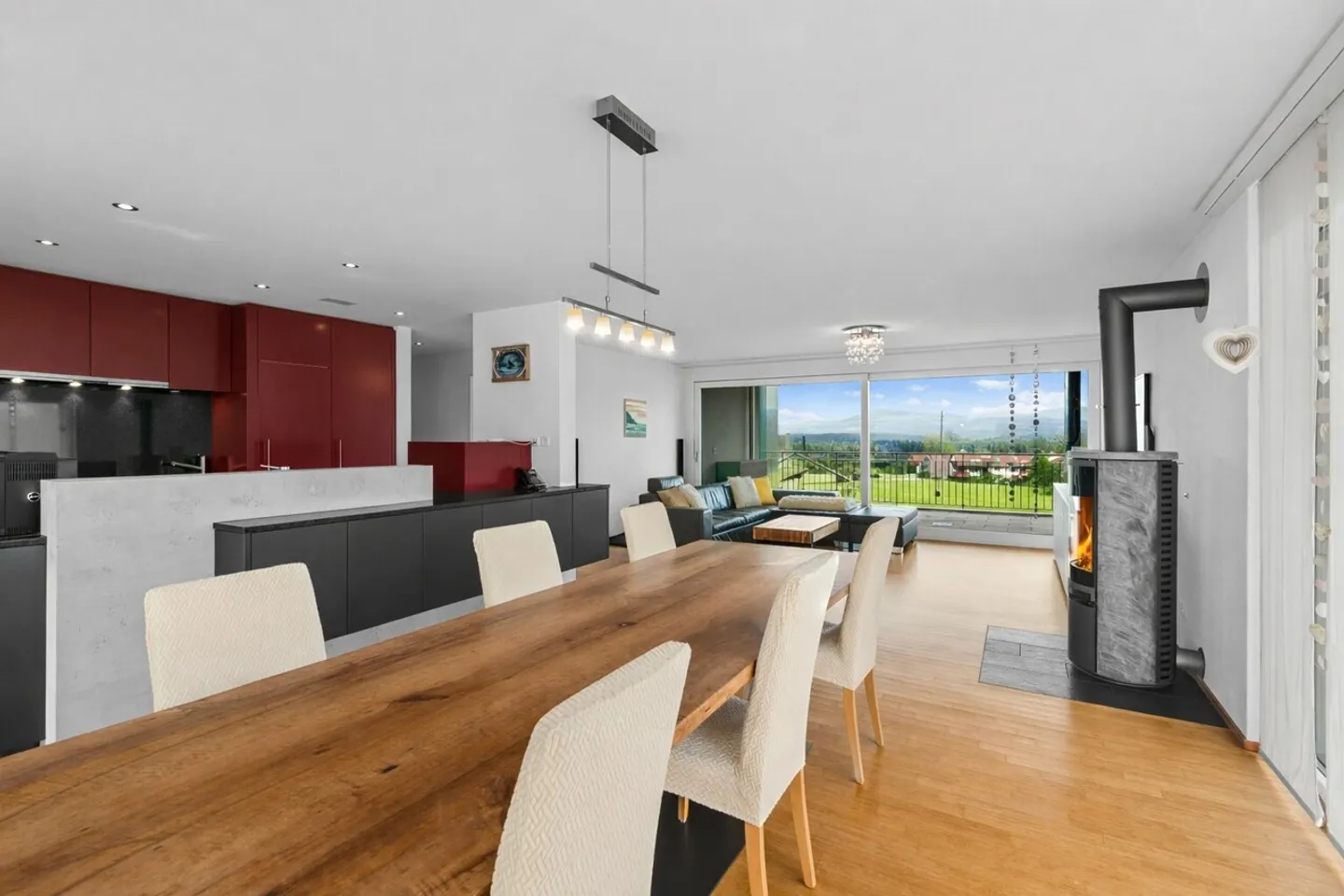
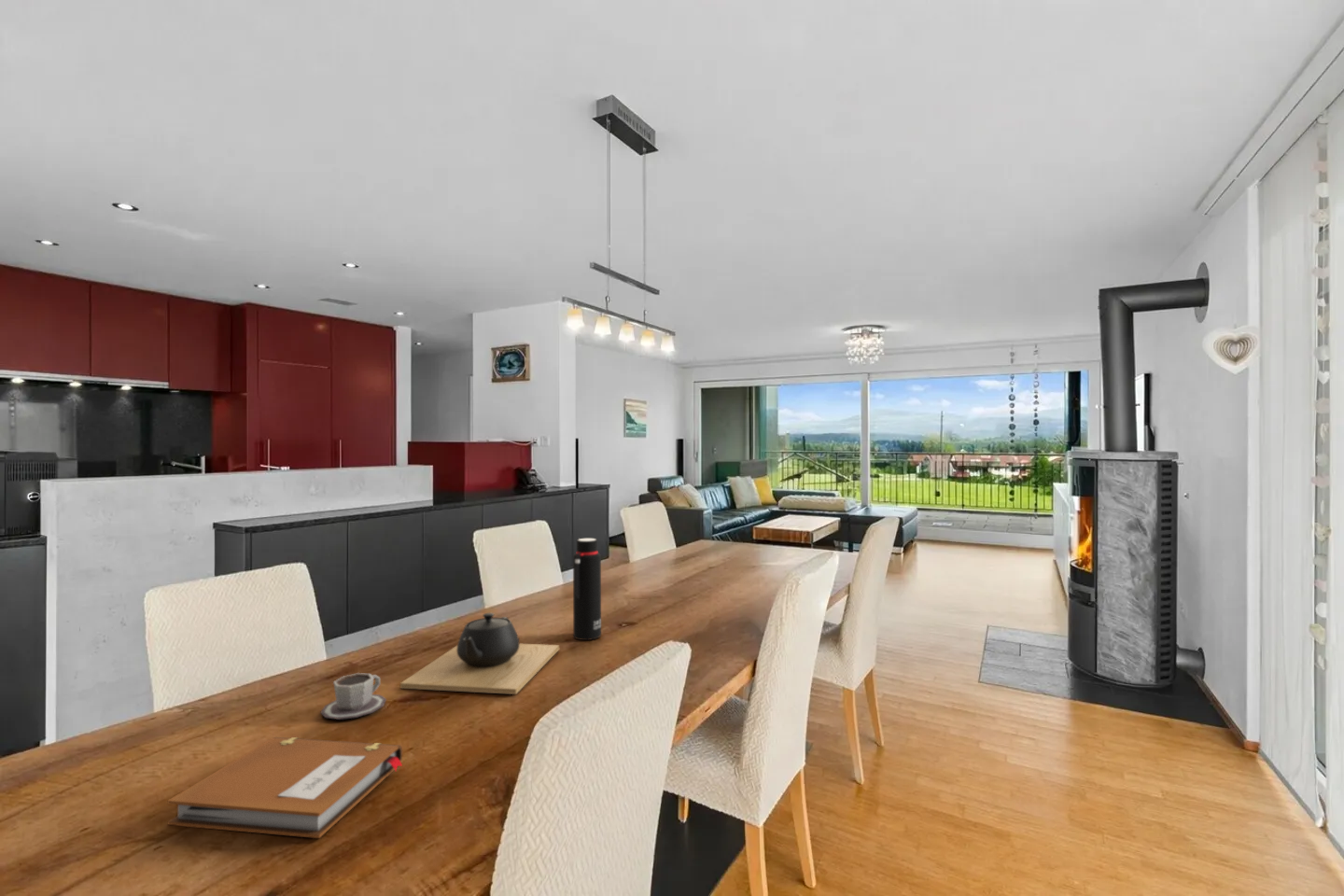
+ notebook [167,736,403,839]
+ teapot [399,612,560,695]
+ water bottle [572,538,602,641]
+ cup [319,672,387,721]
